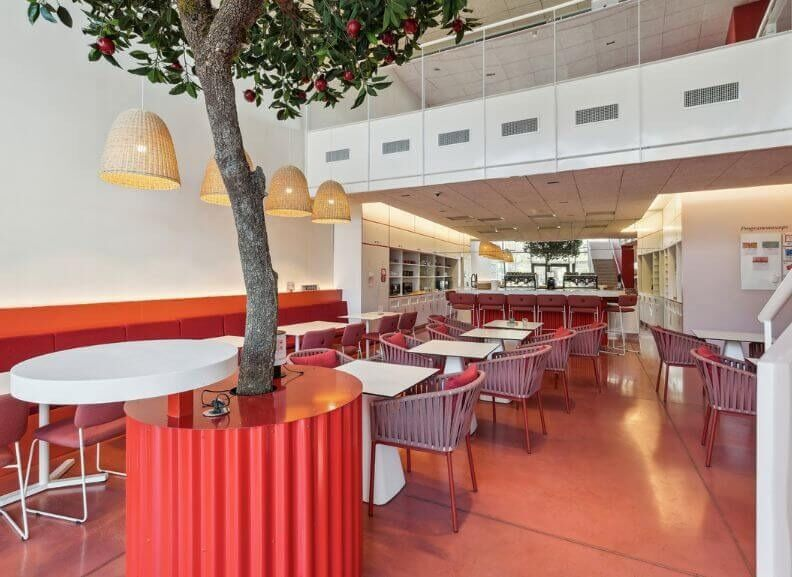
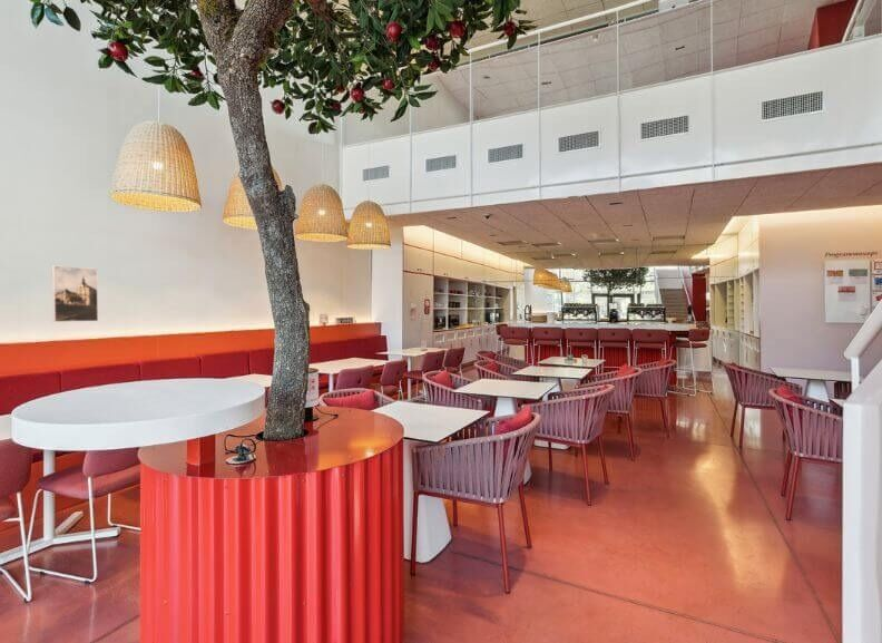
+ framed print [51,264,99,323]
